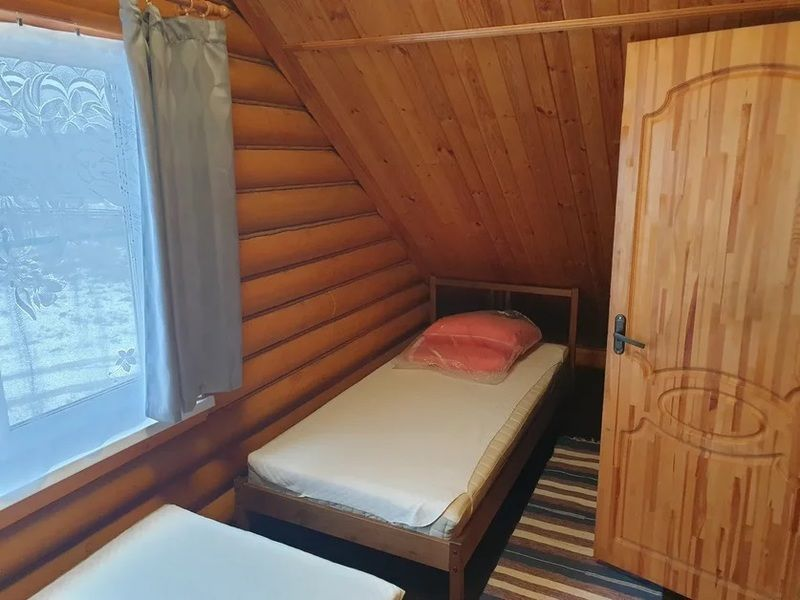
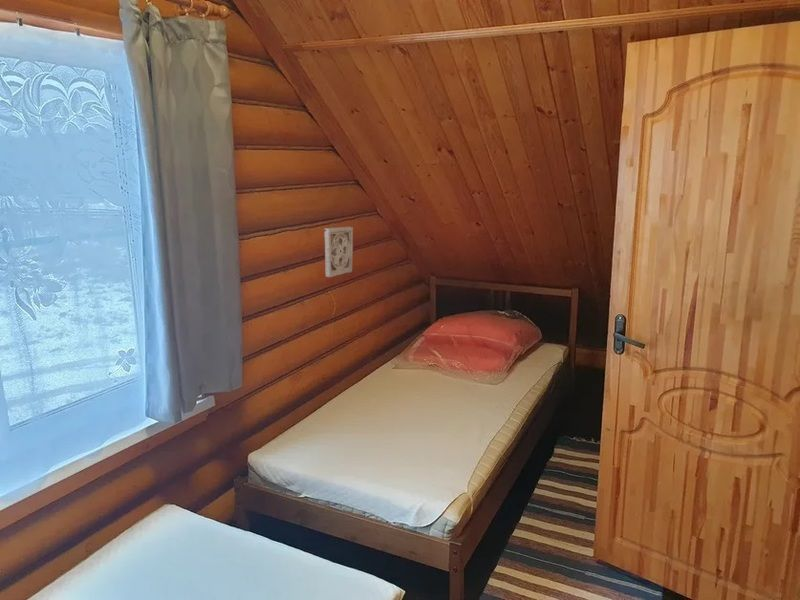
+ wall ornament [323,226,354,278]
